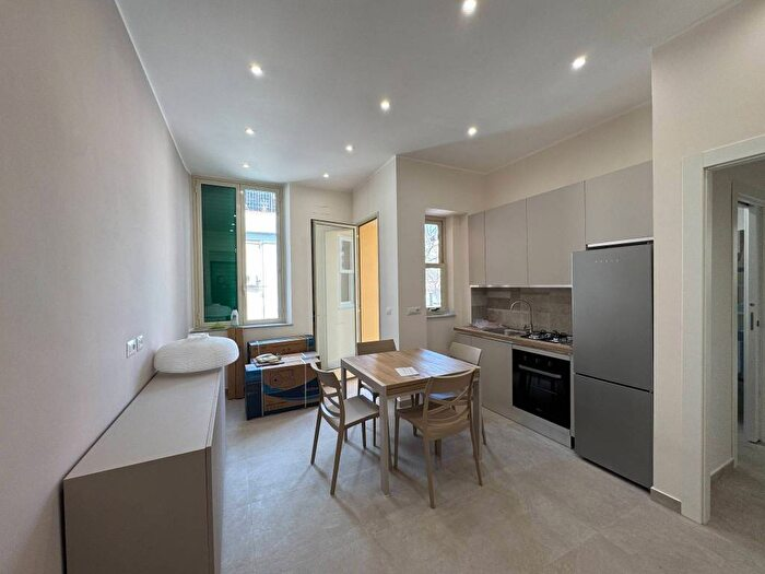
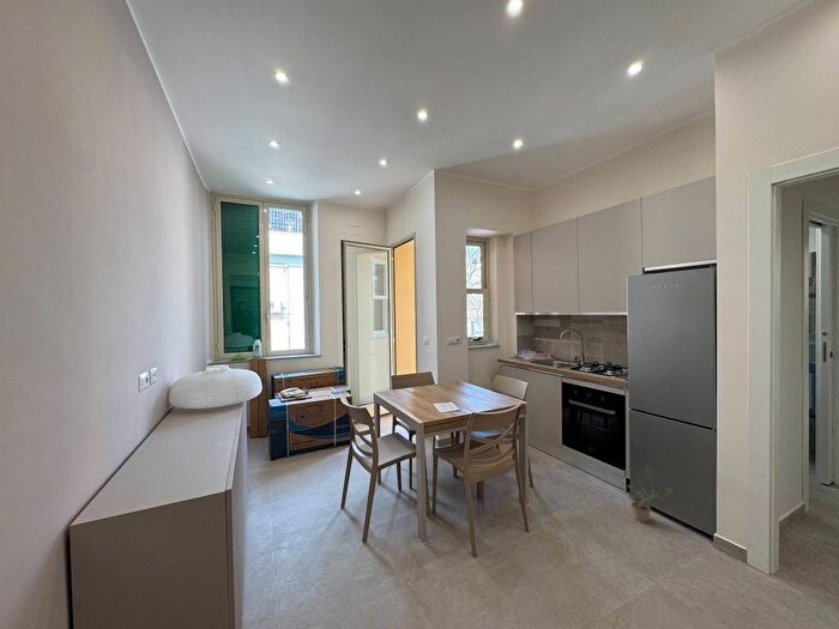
+ potted plant [616,466,675,524]
